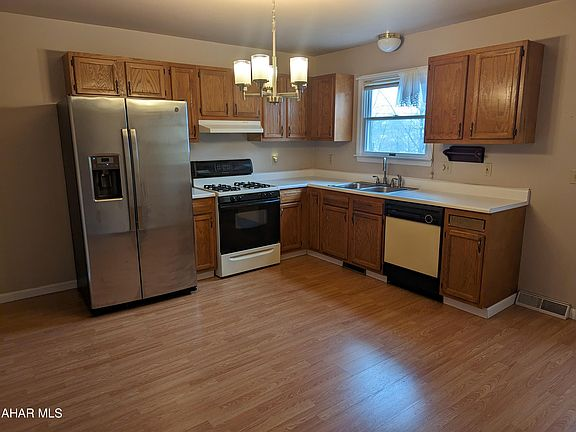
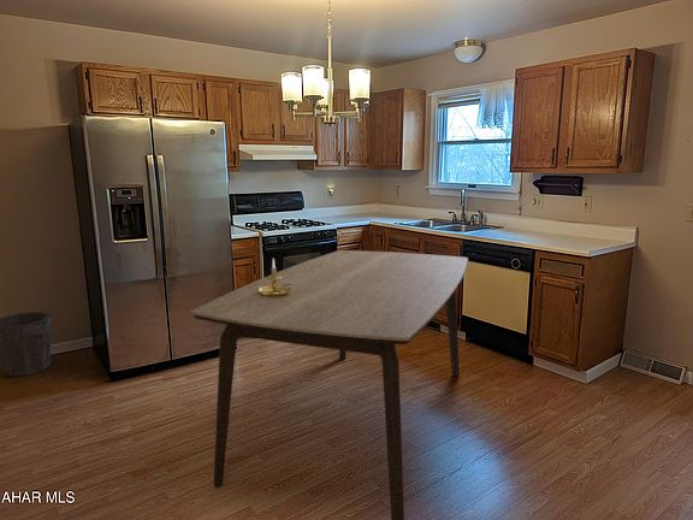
+ candle holder [257,258,294,296]
+ dining table [189,249,469,520]
+ waste bin [0,311,54,378]
